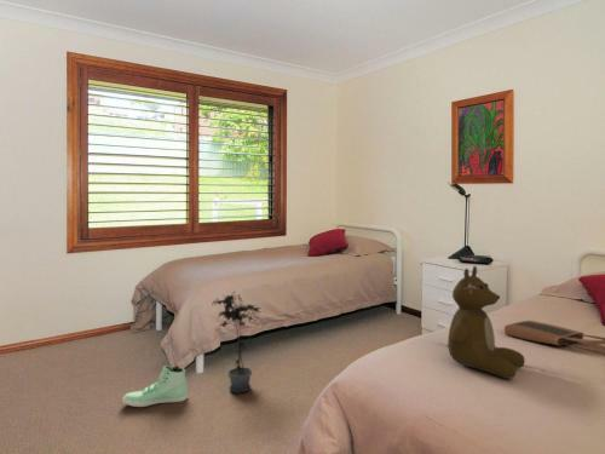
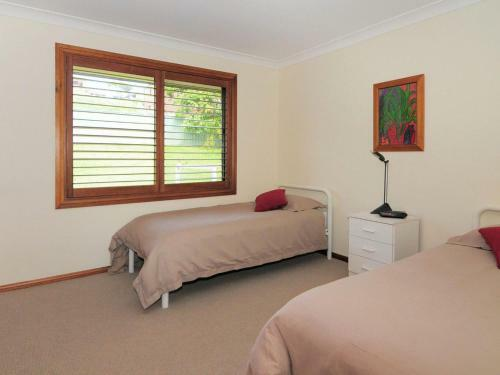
- potted plant [213,291,261,393]
- tote bag [503,320,605,356]
- teddy bear [446,265,526,380]
- sneaker [121,364,189,408]
